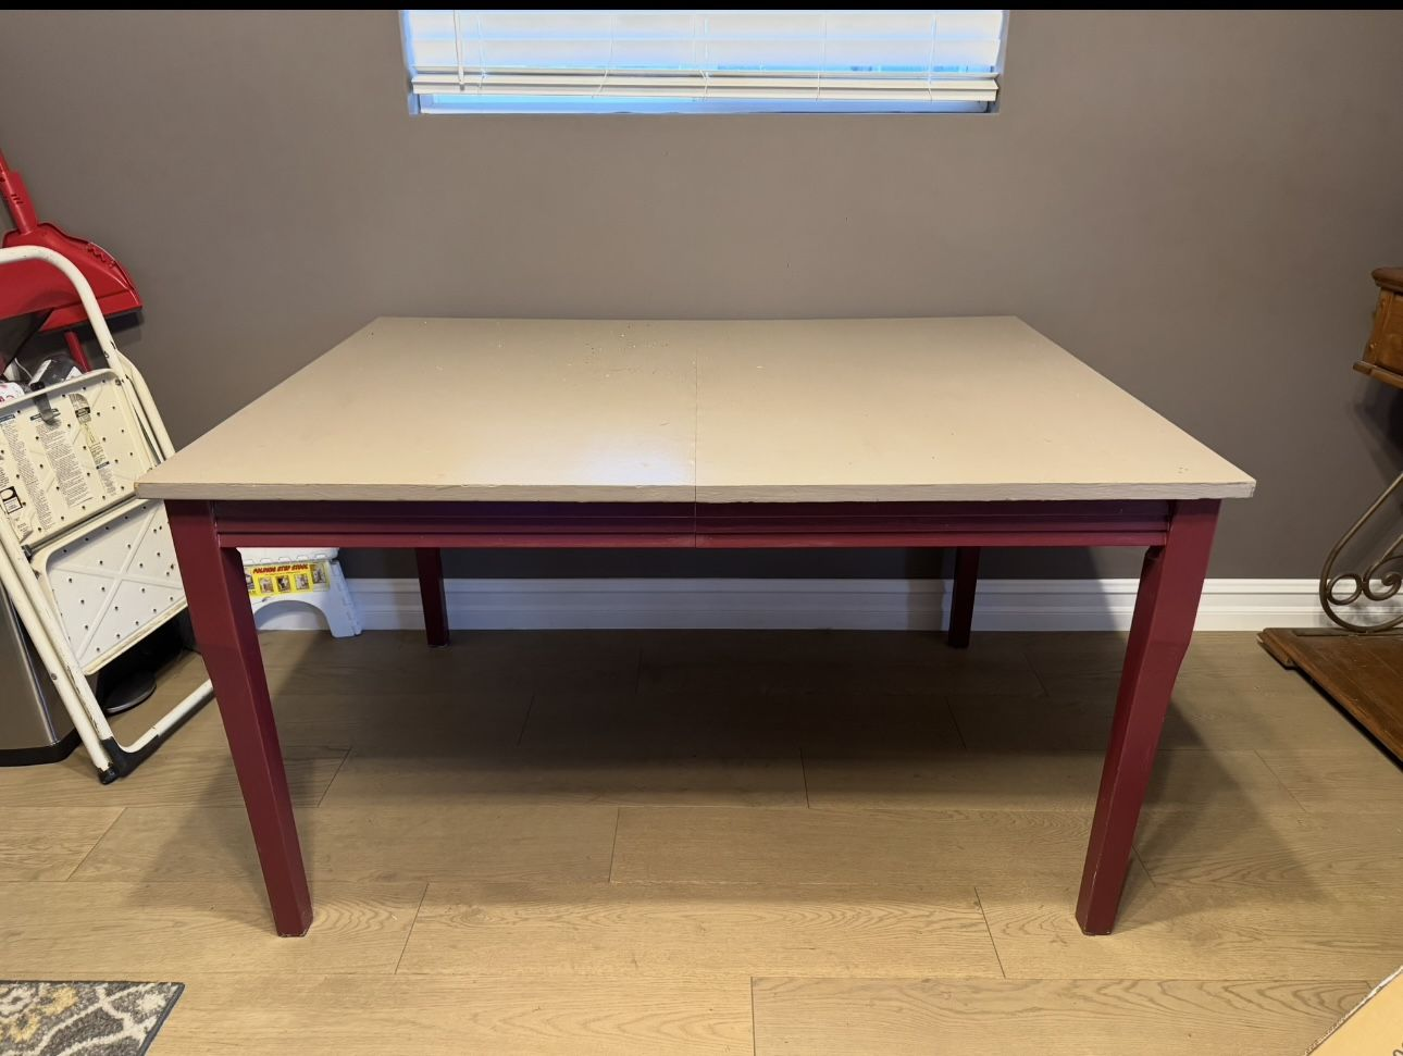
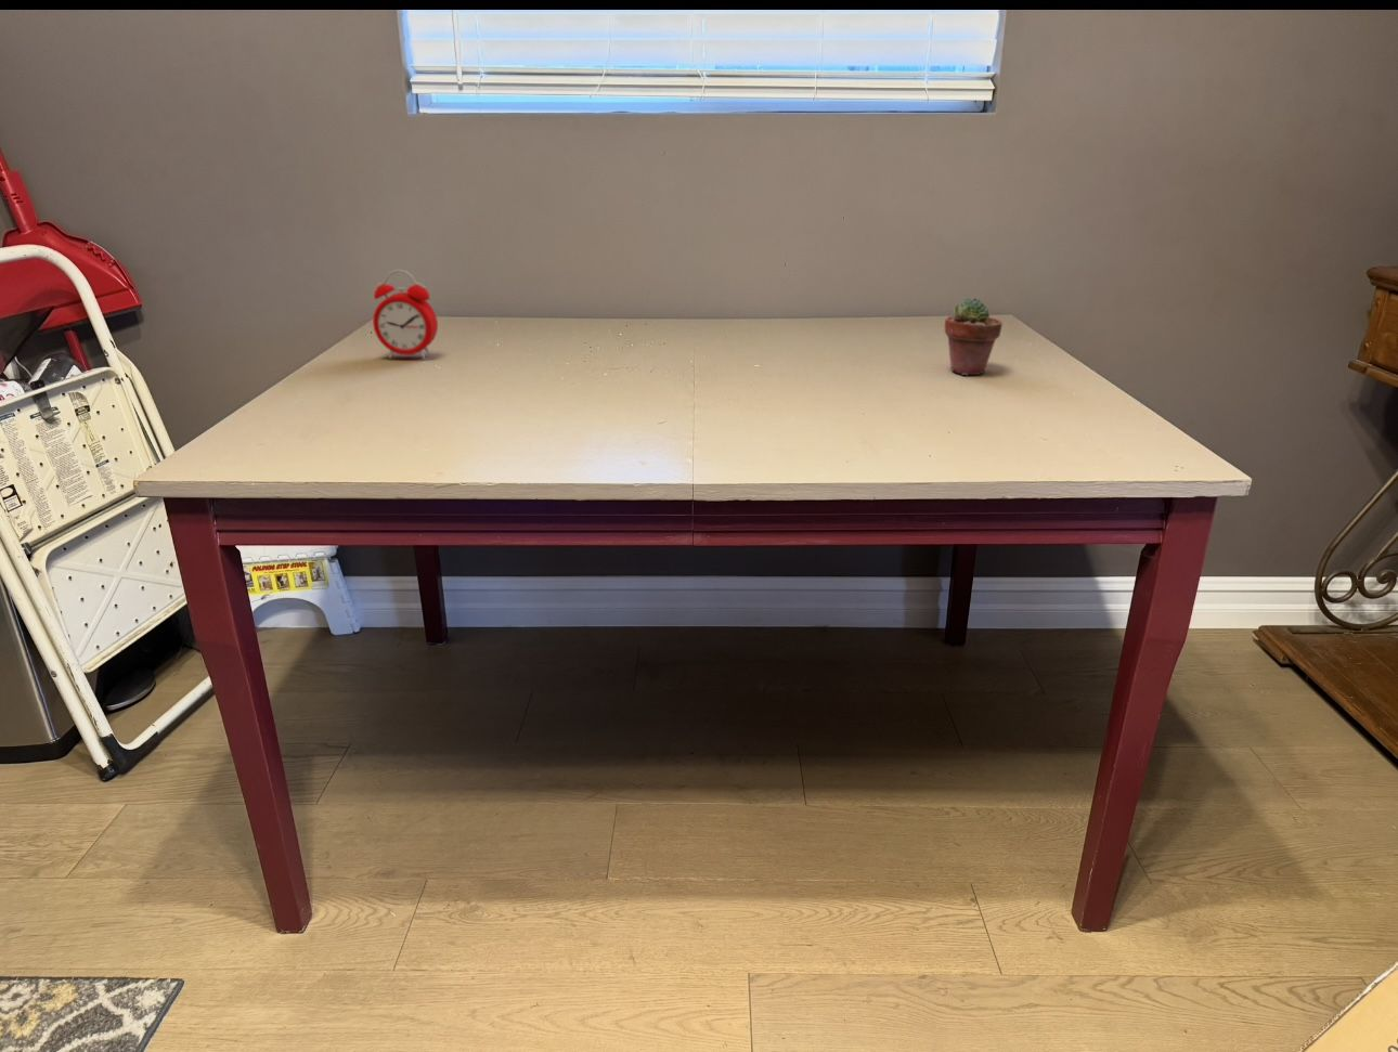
+ potted succulent [944,297,1003,376]
+ alarm clock [371,269,439,360]
